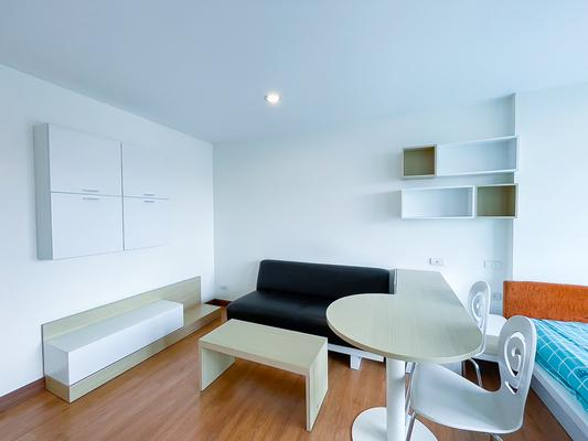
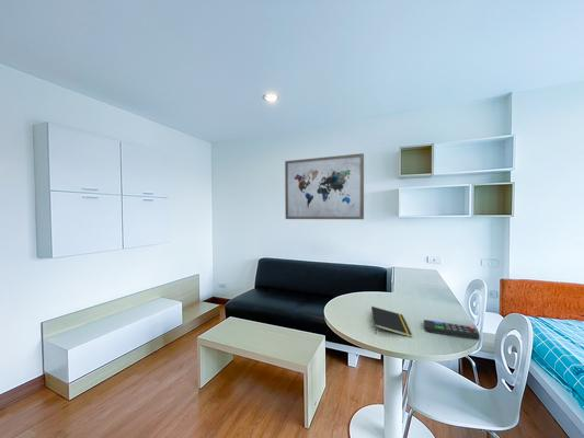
+ remote control [423,319,481,341]
+ wall art [284,152,365,220]
+ notepad [370,306,413,338]
